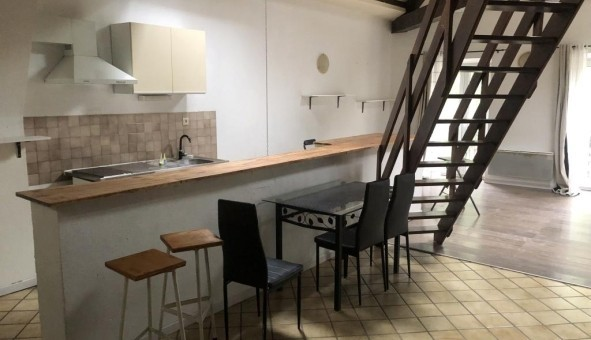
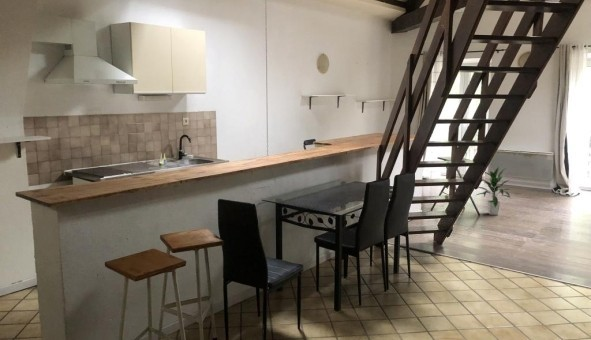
+ indoor plant [474,166,513,216]
